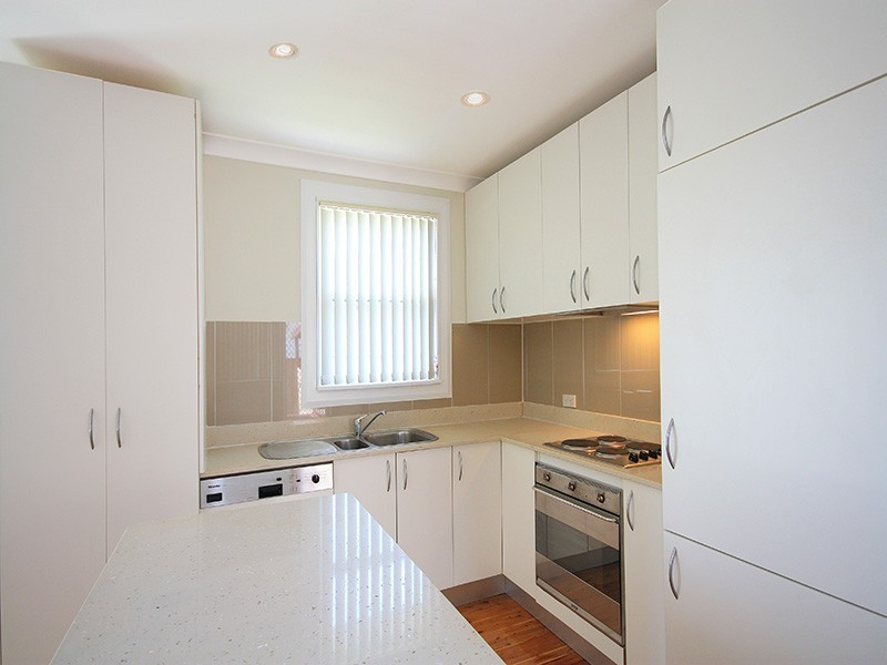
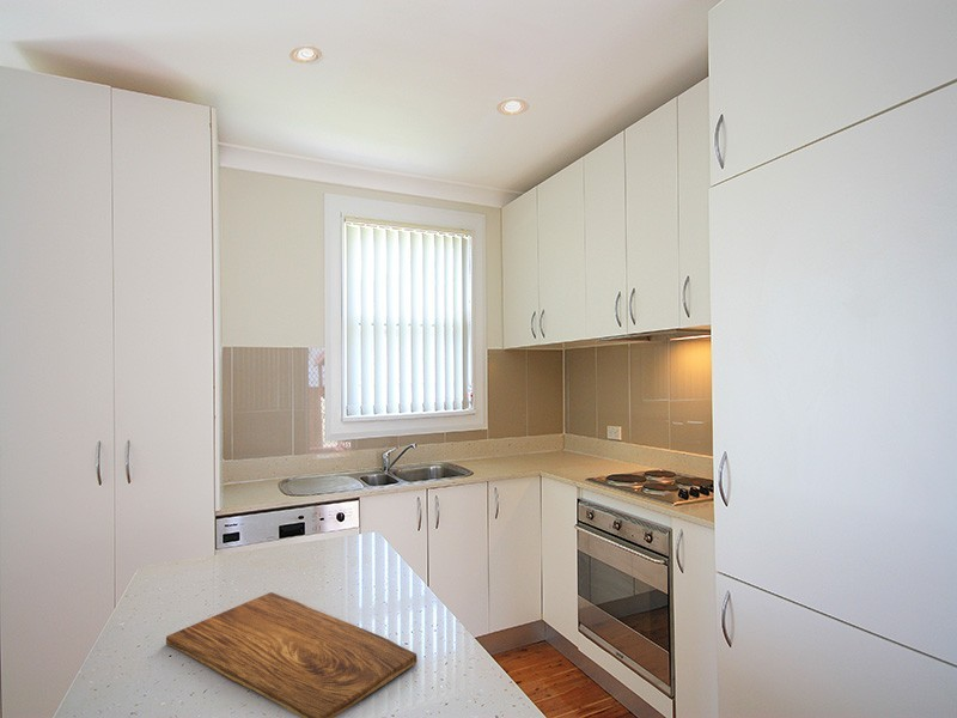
+ cutting board [165,591,419,718]
